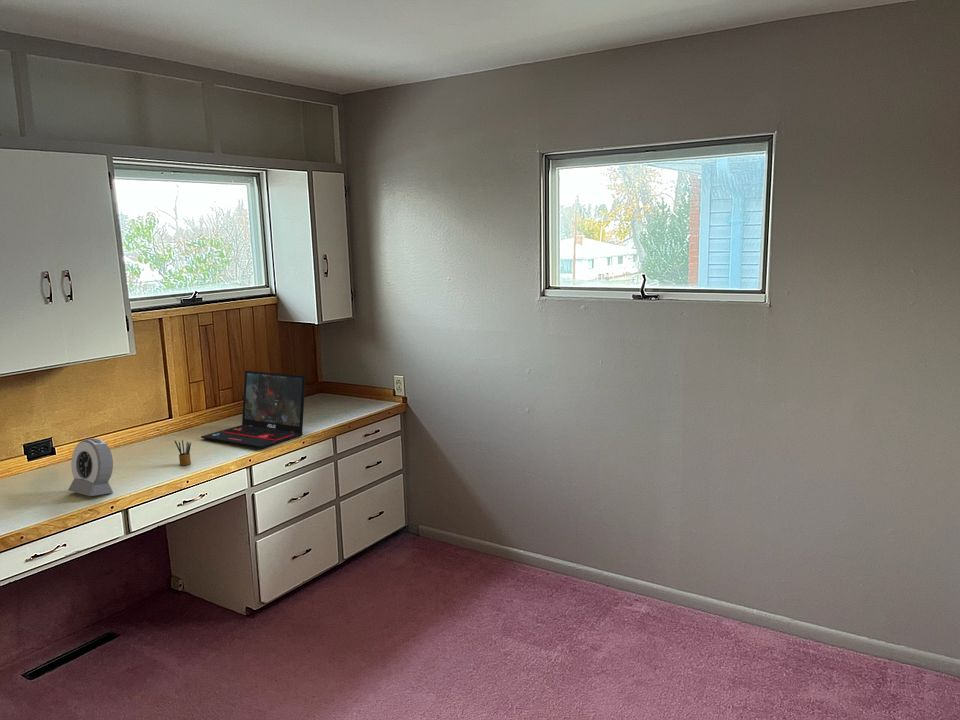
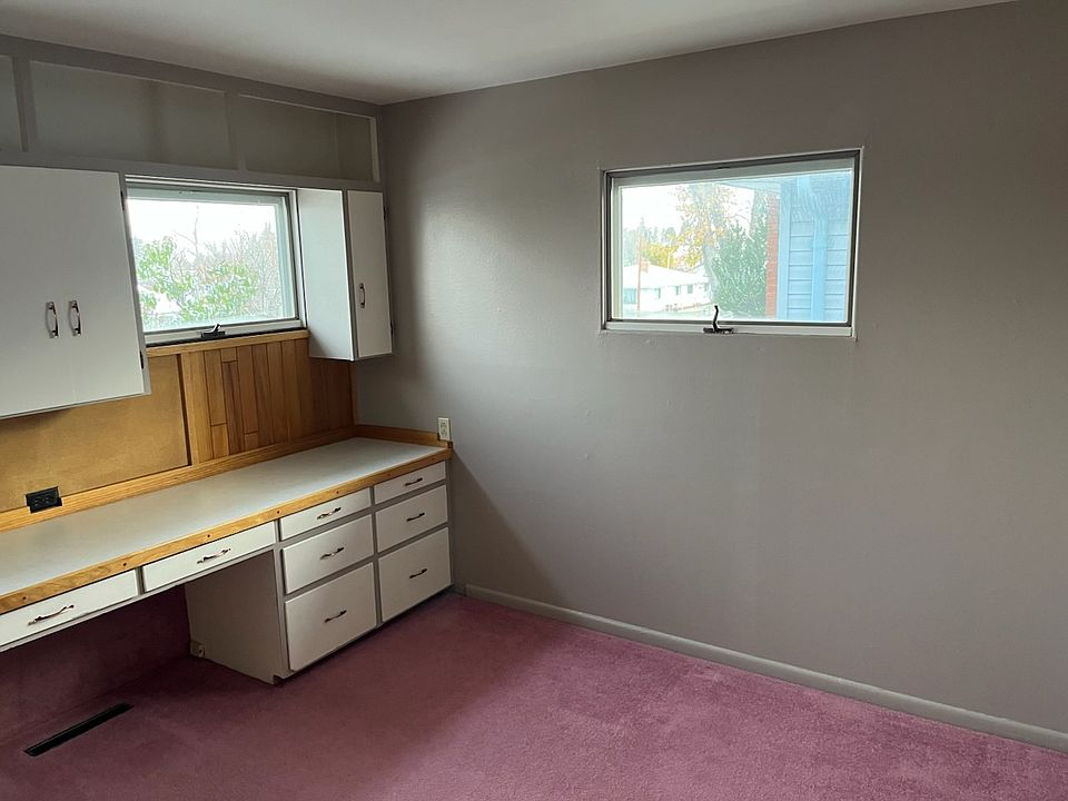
- laptop [200,370,307,449]
- alarm clock [67,437,114,497]
- pencil box [174,439,192,466]
